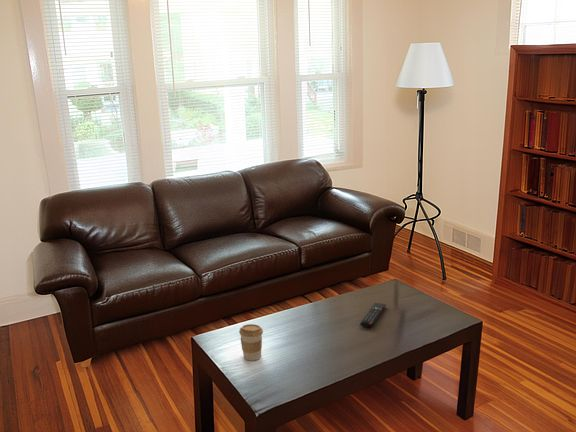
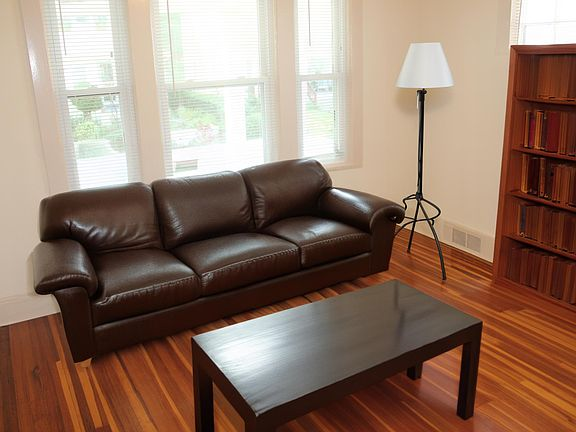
- coffee cup [238,323,264,362]
- remote control [359,302,387,328]
